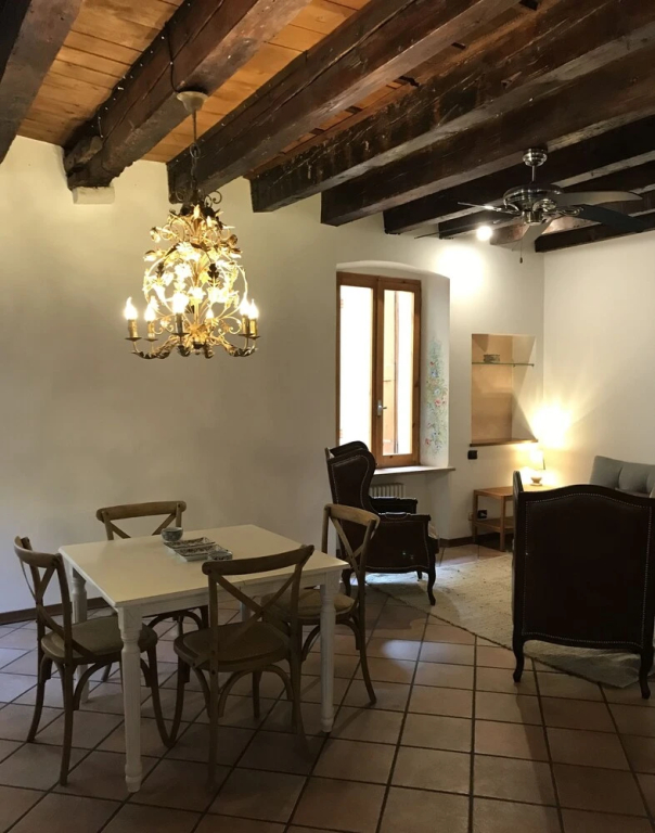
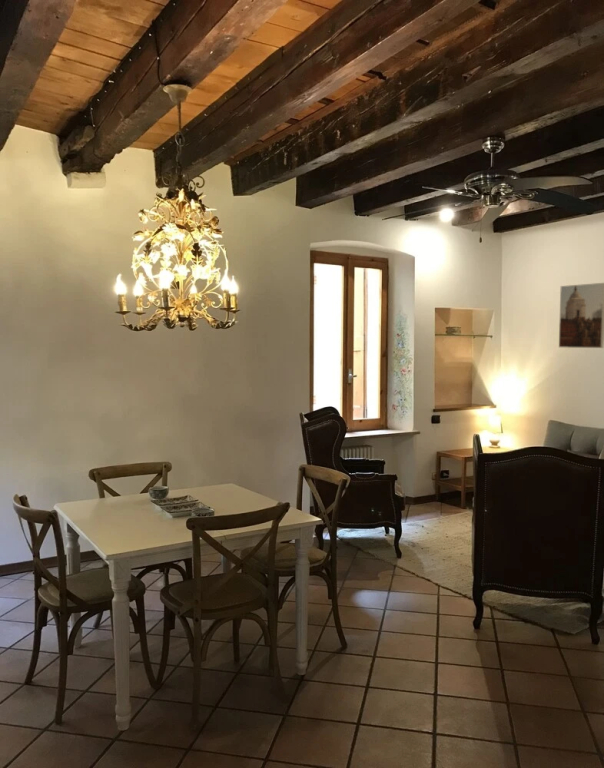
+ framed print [558,282,604,349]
